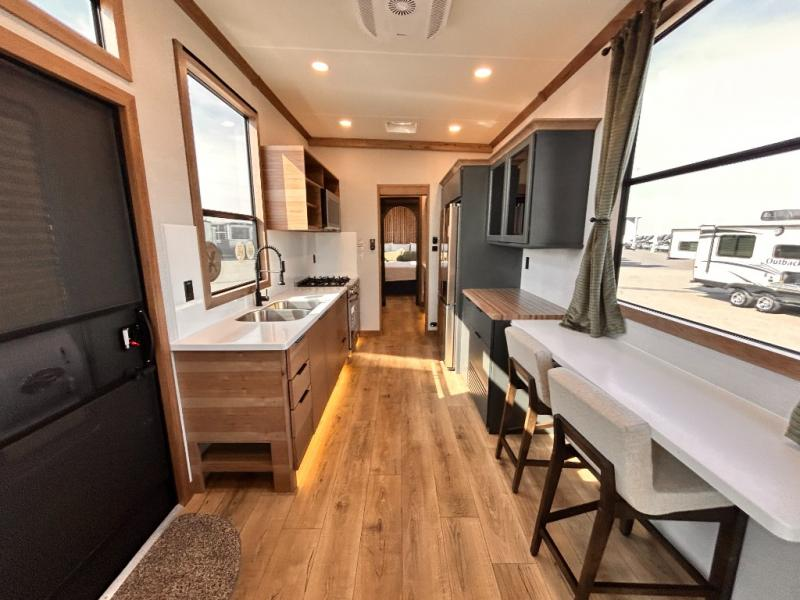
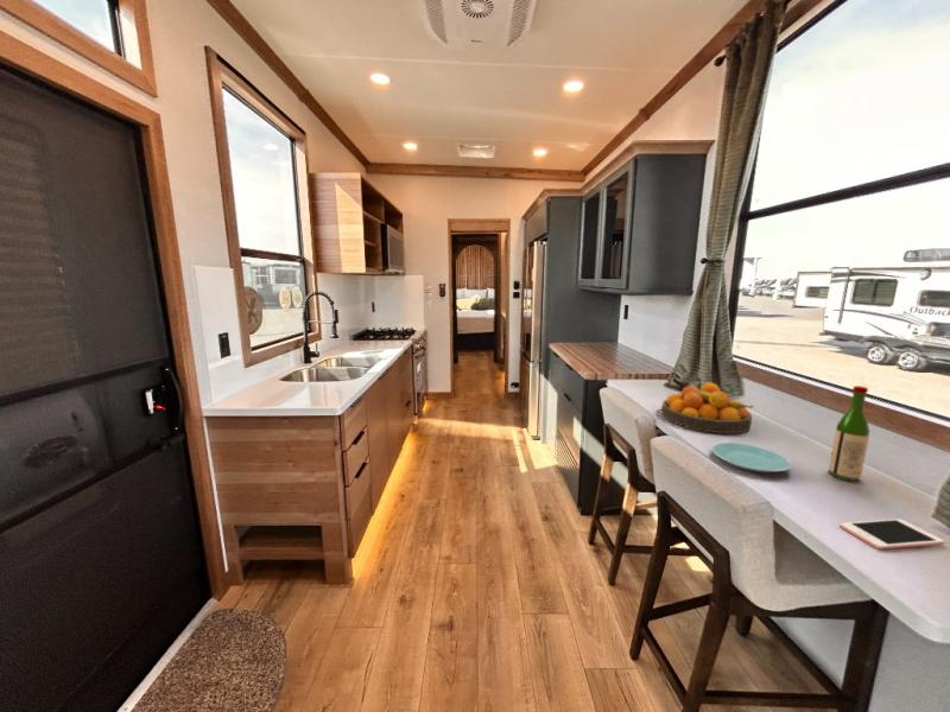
+ cell phone [838,517,946,551]
+ plate [711,441,793,473]
+ wine bottle [828,384,870,482]
+ fruit bowl [660,381,754,434]
